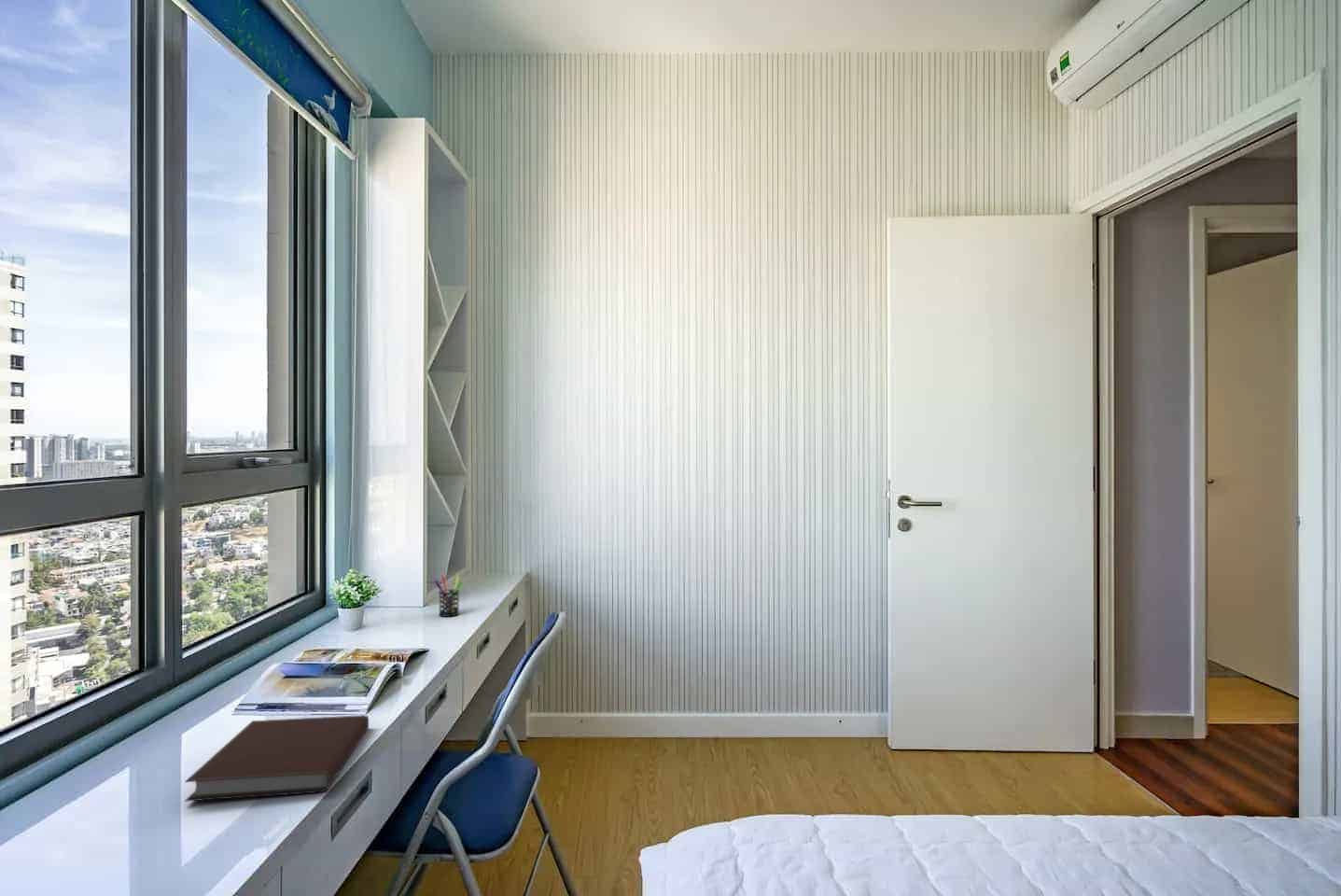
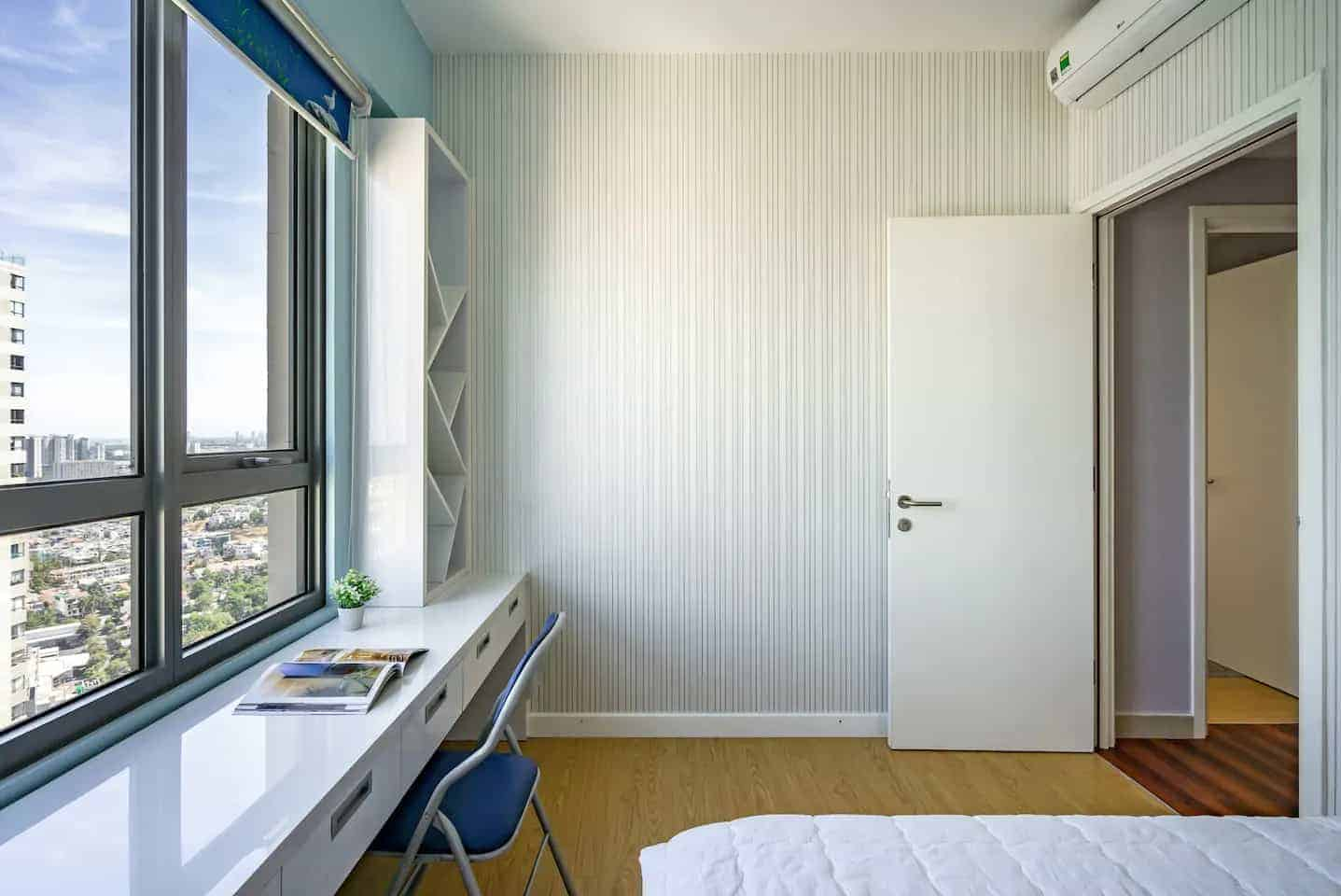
- pen holder [433,575,463,618]
- notebook [184,715,370,803]
